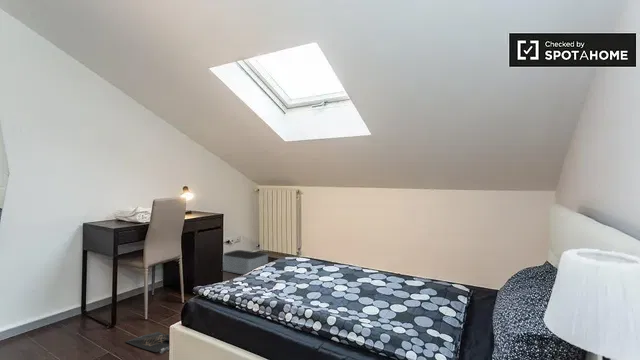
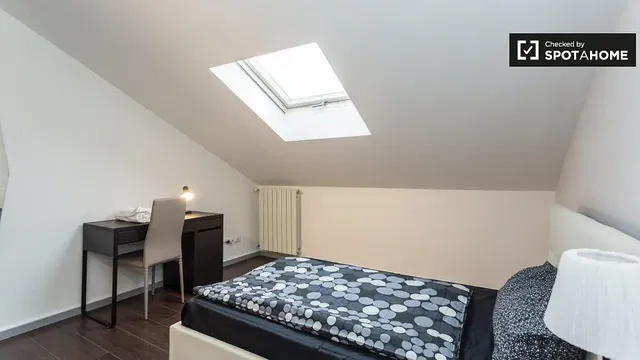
- storage bin [222,249,269,275]
- bag [125,331,170,355]
